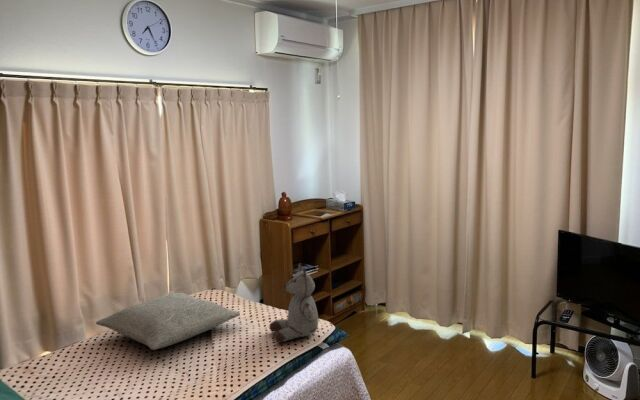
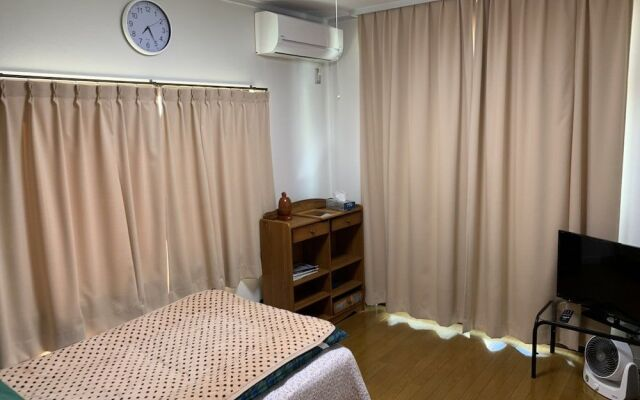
- pillow [95,292,241,351]
- stuffed bear [268,262,319,344]
